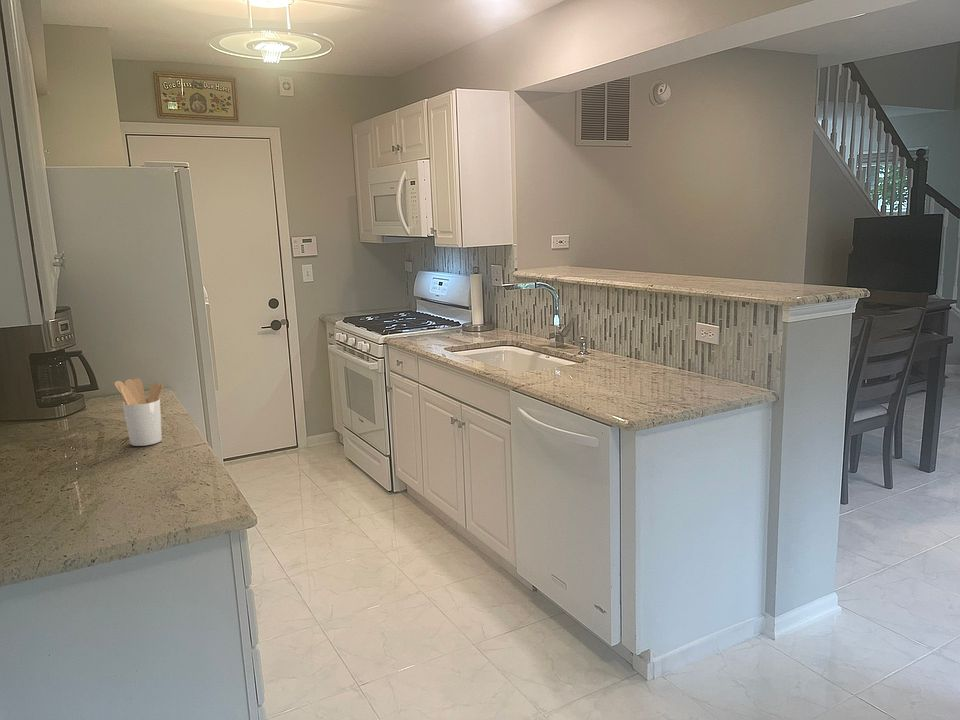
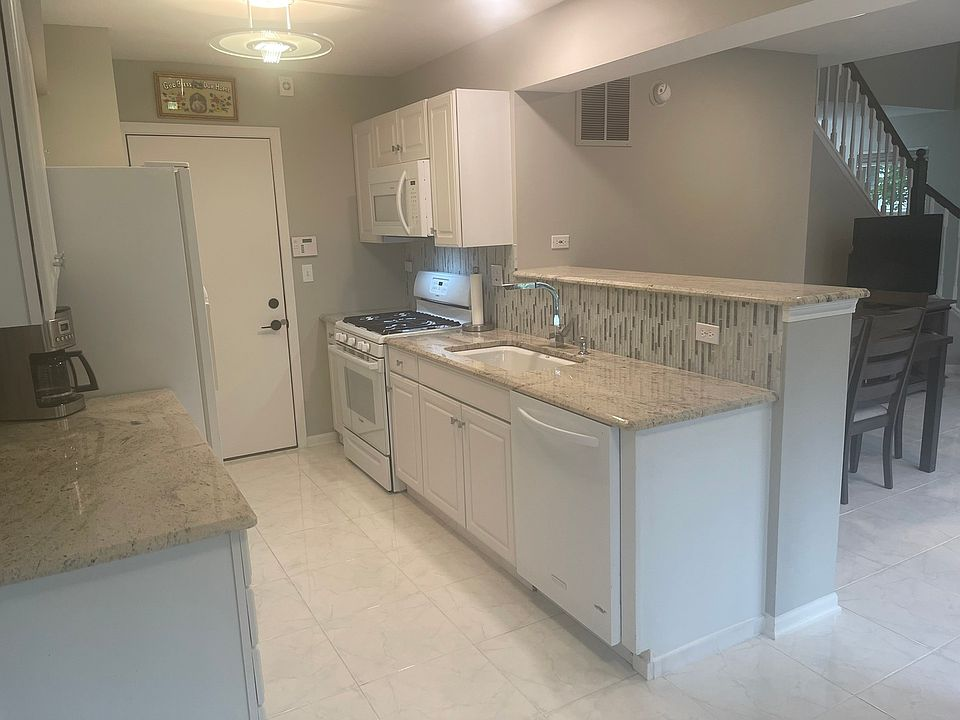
- utensil holder [114,377,164,447]
